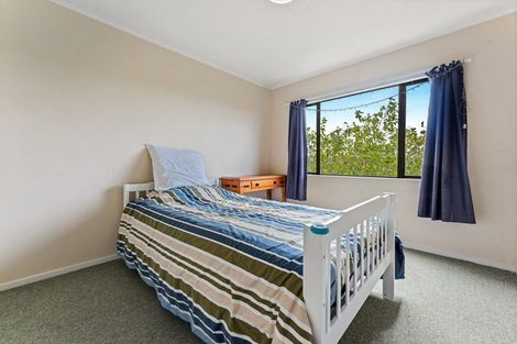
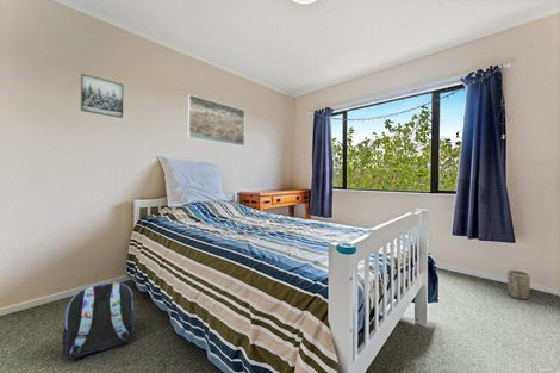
+ backpack [62,281,135,362]
+ wall art [80,73,124,119]
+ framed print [187,93,245,148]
+ plant pot [506,269,531,300]
